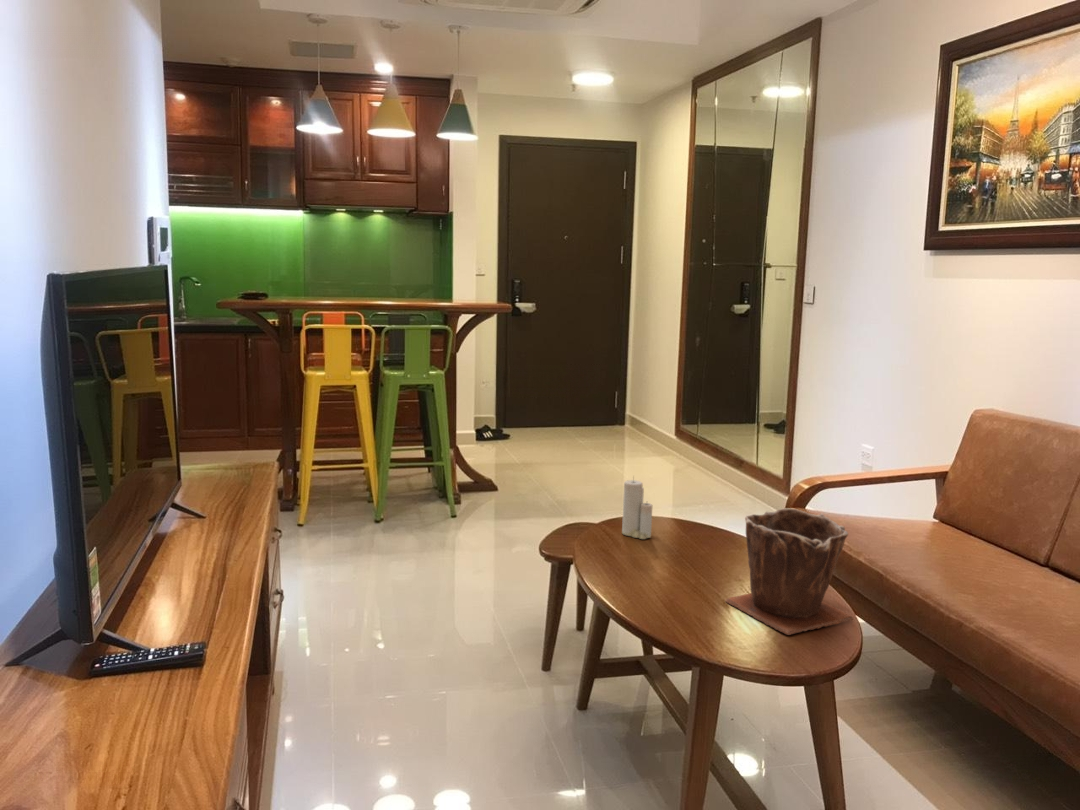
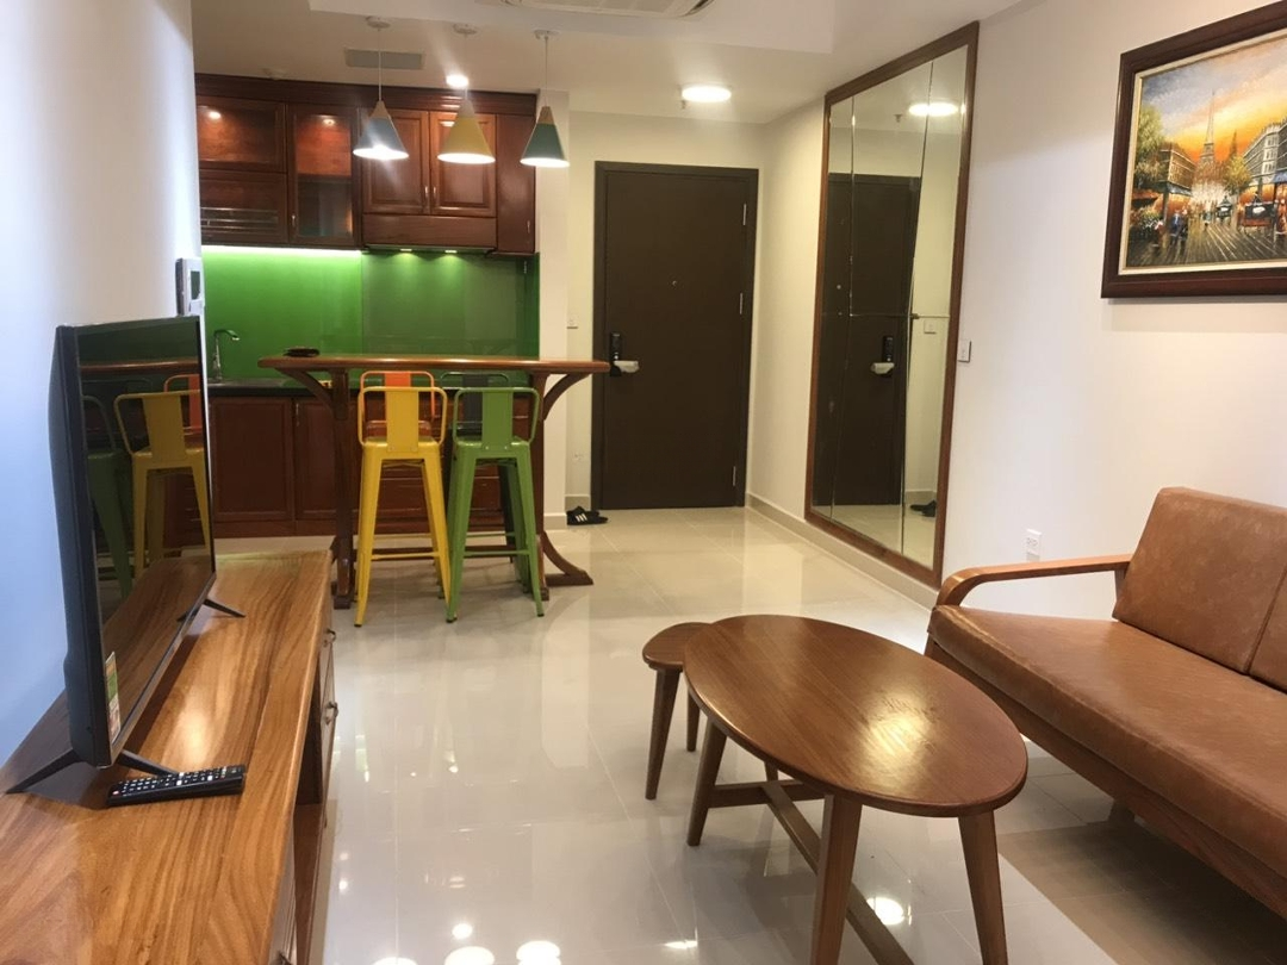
- plant pot [724,507,855,636]
- candle [621,475,653,540]
